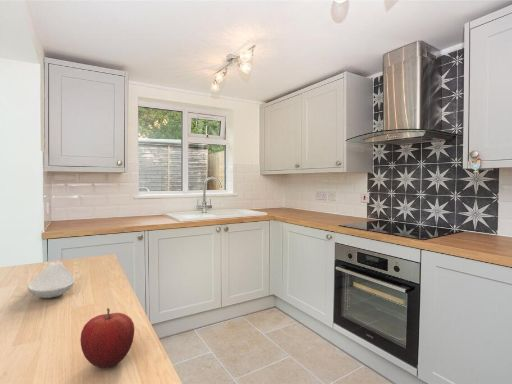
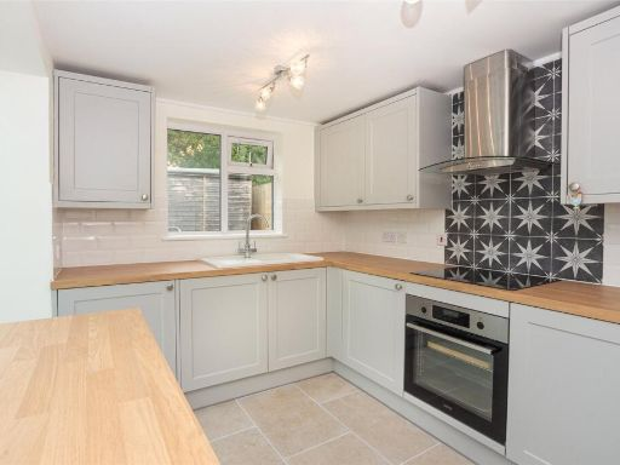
- spoon rest [27,261,76,299]
- fruit [79,307,135,369]
